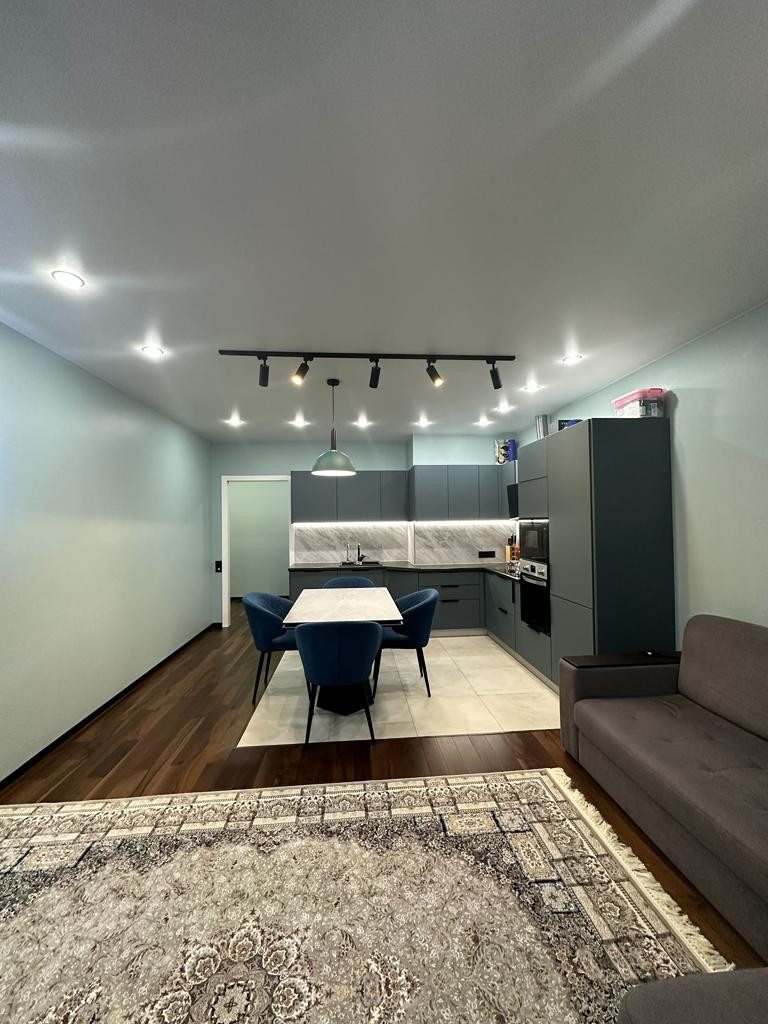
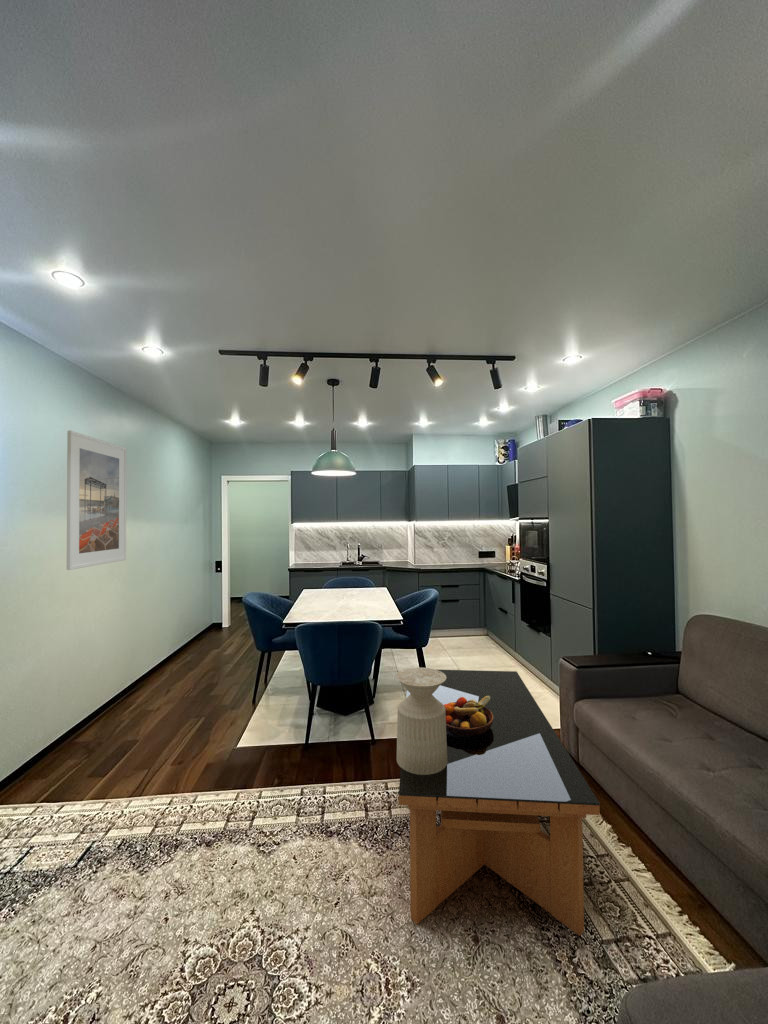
+ fruit bowl [444,696,494,737]
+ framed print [66,430,127,571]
+ side table [395,667,447,775]
+ coffee table [398,669,601,937]
